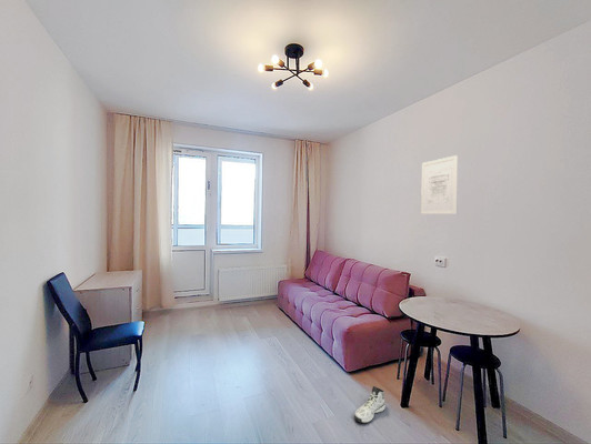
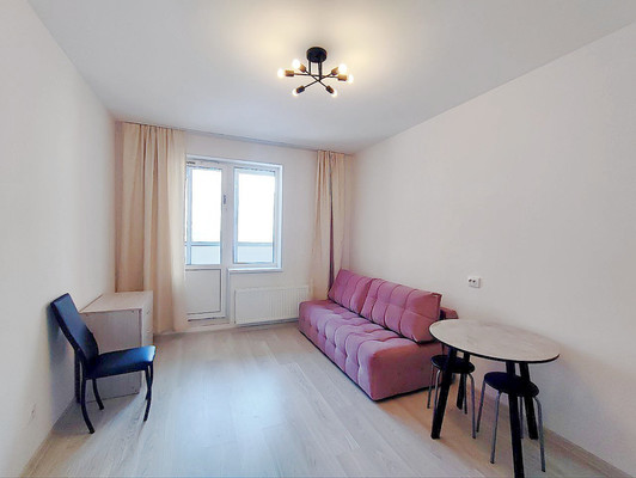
- sneaker [353,385,387,424]
- wall art [420,154,459,215]
